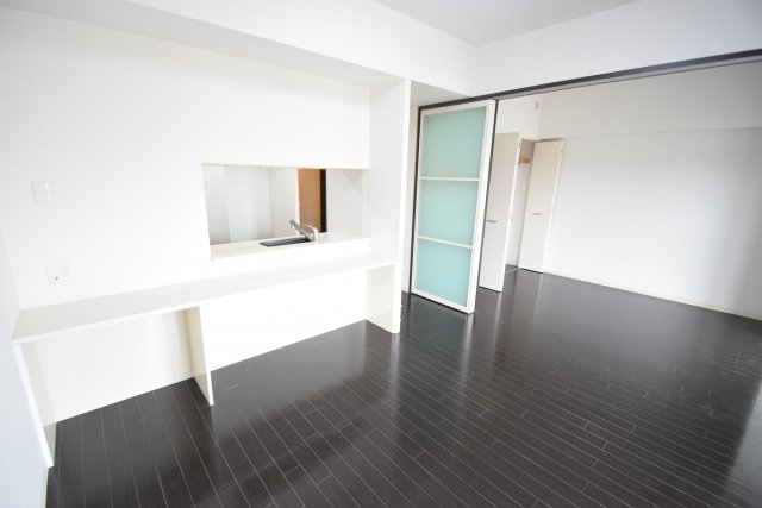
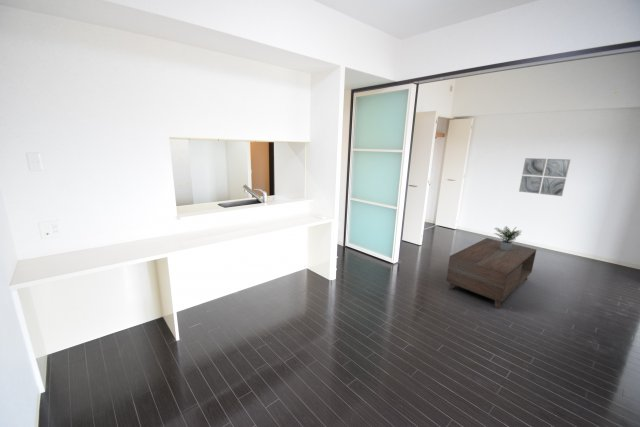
+ coffee table [445,225,537,309]
+ wall art [518,157,571,197]
